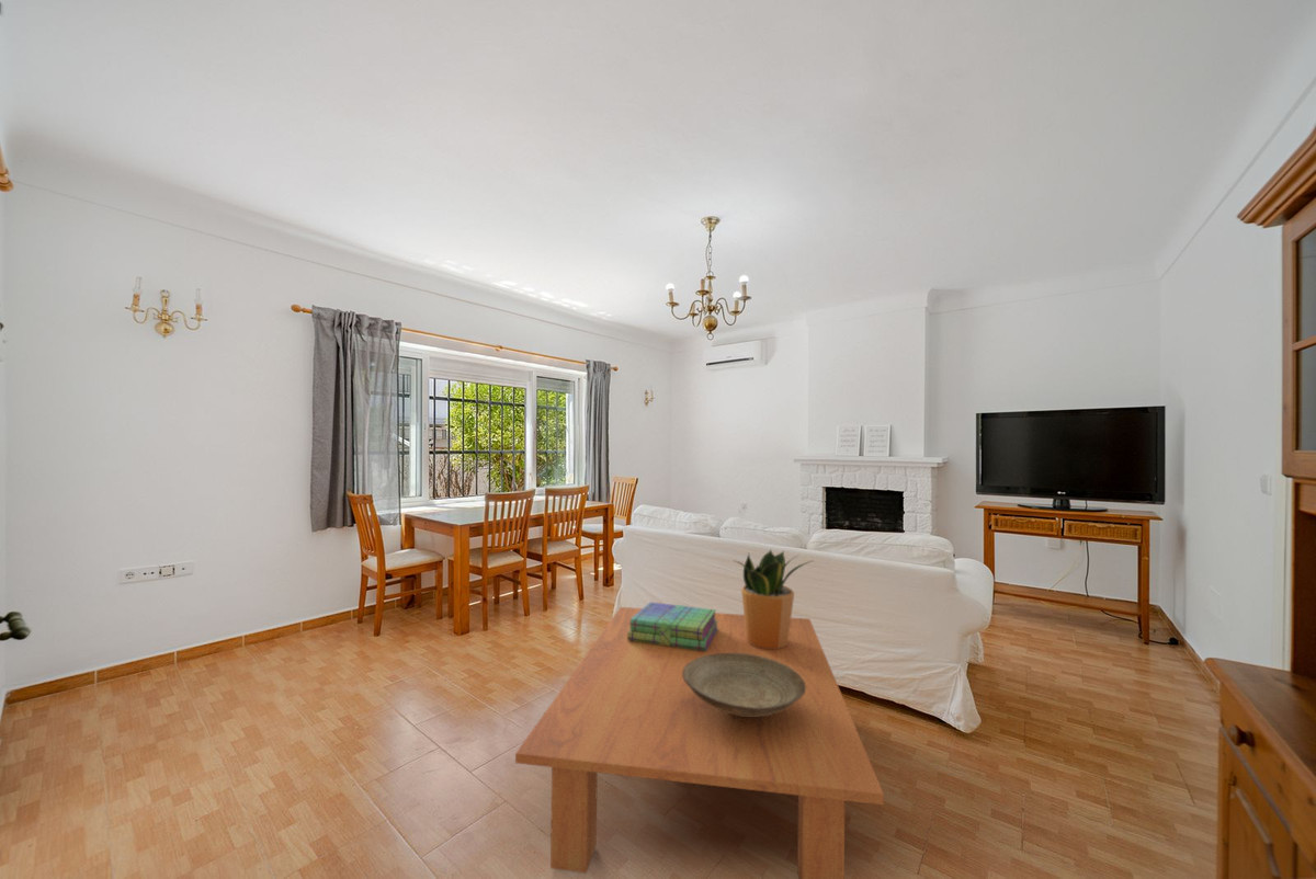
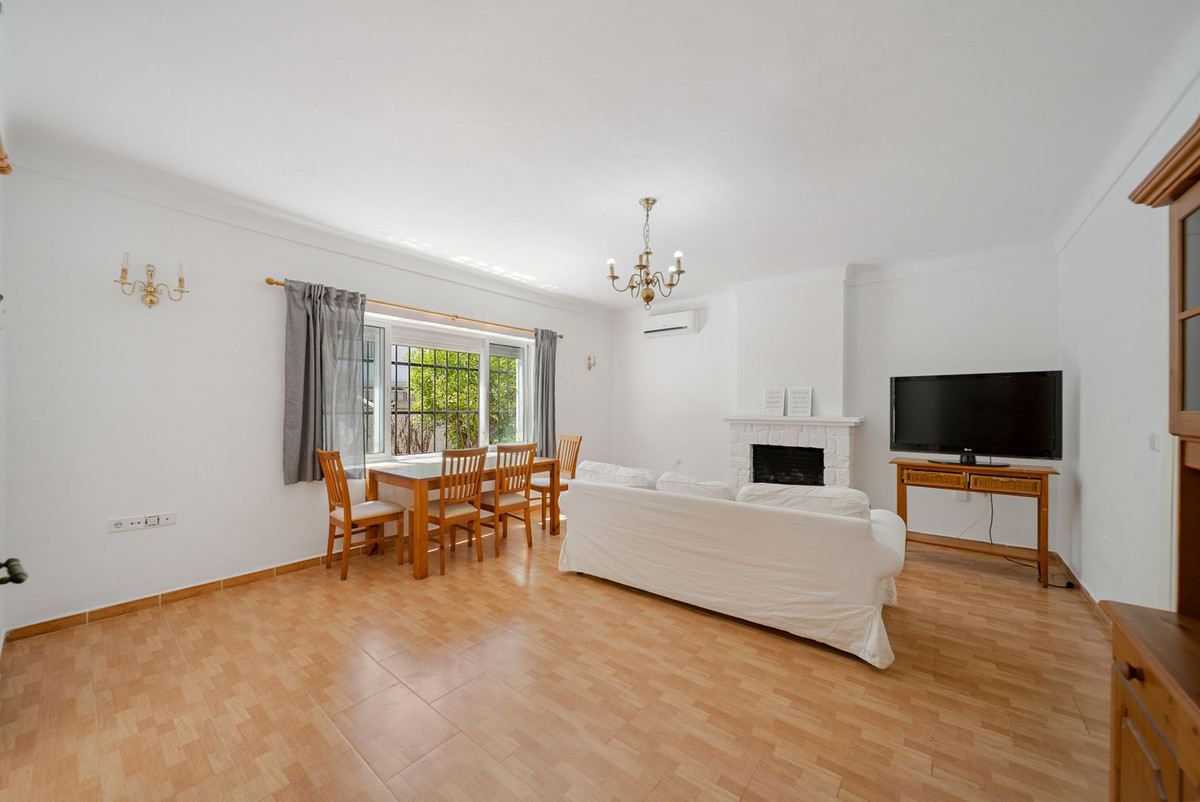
- coffee table [514,606,885,879]
- stack of books [627,601,718,651]
- decorative bowl [682,653,806,717]
- potted plant [734,548,815,649]
